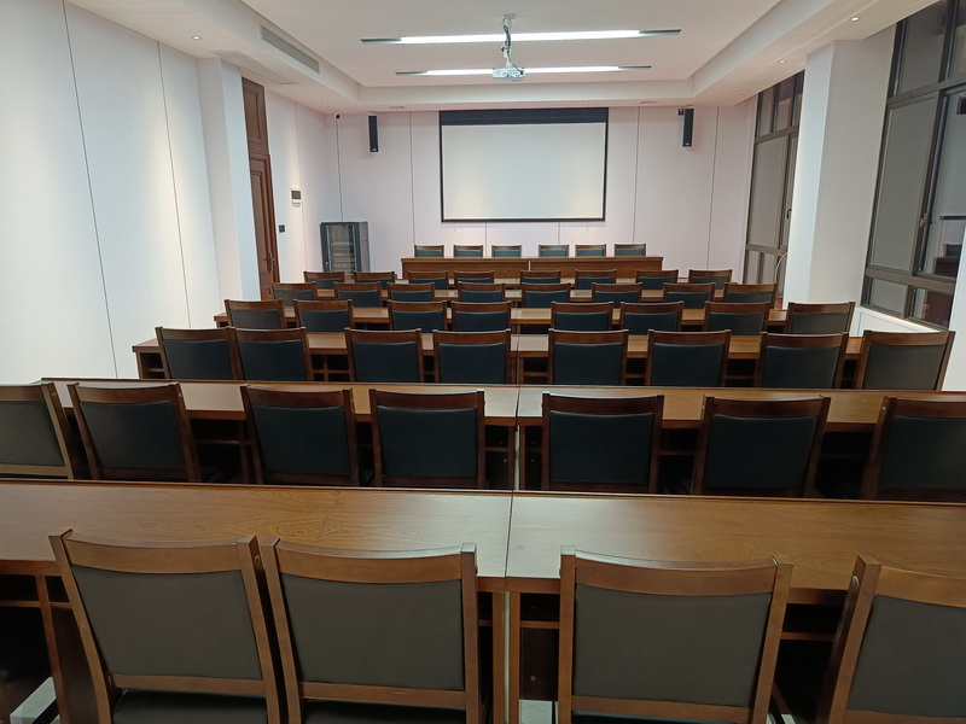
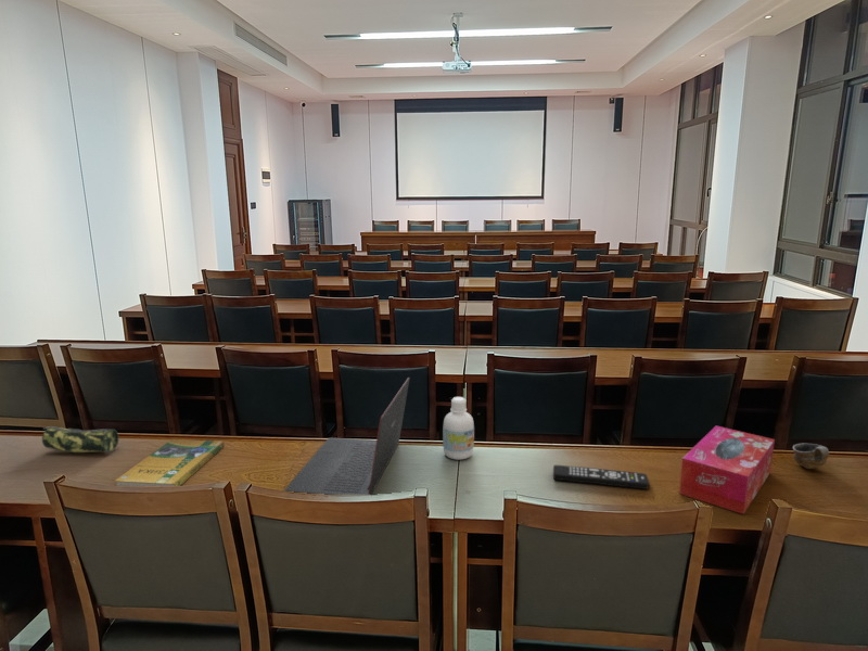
+ remote control [552,464,650,490]
+ tissue box [678,425,776,515]
+ pencil case [41,425,119,454]
+ bottle [442,396,475,461]
+ laptop [283,376,411,496]
+ booklet [113,438,226,488]
+ cup [792,443,830,470]
